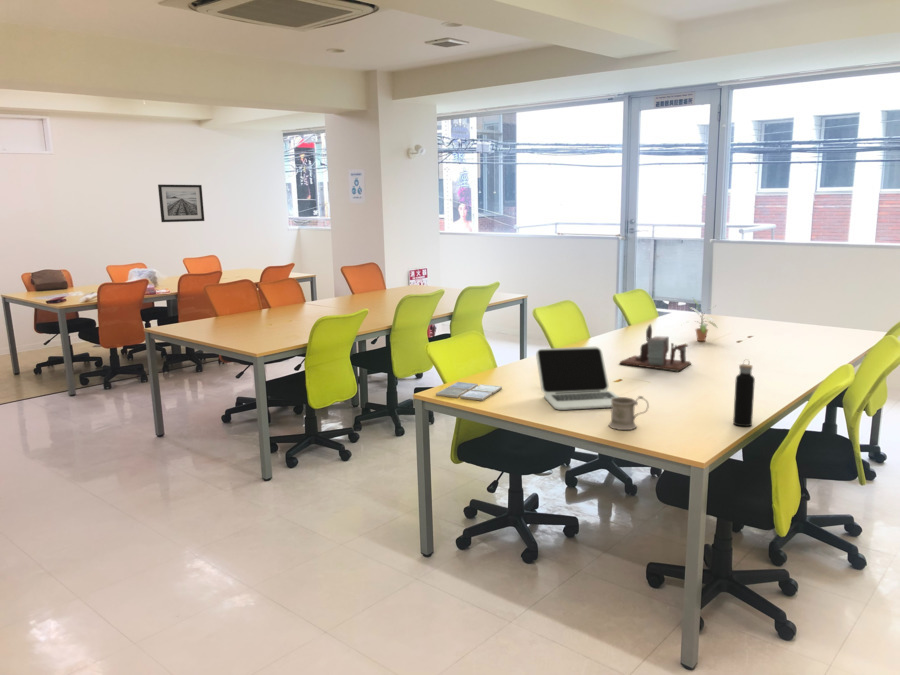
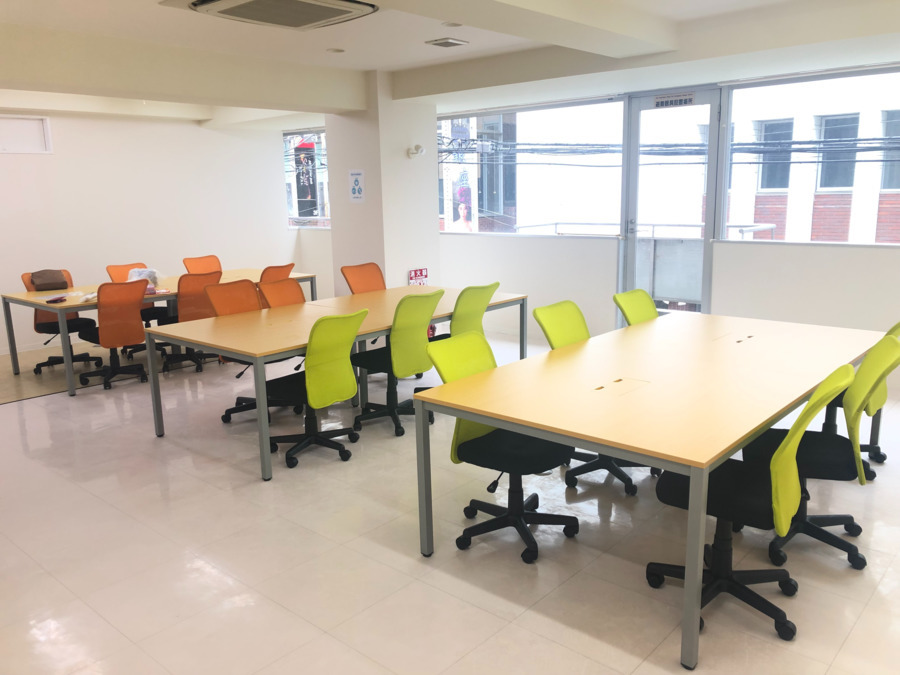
- mug [608,395,650,431]
- desk organizer [618,323,692,372]
- water bottle [732,358,756,428]
- wall art [157,184,205,223]
- drink coaster [435,381,503,402]
- potted plant [682,297,719,342]
- laptop [535,346,620,411]
